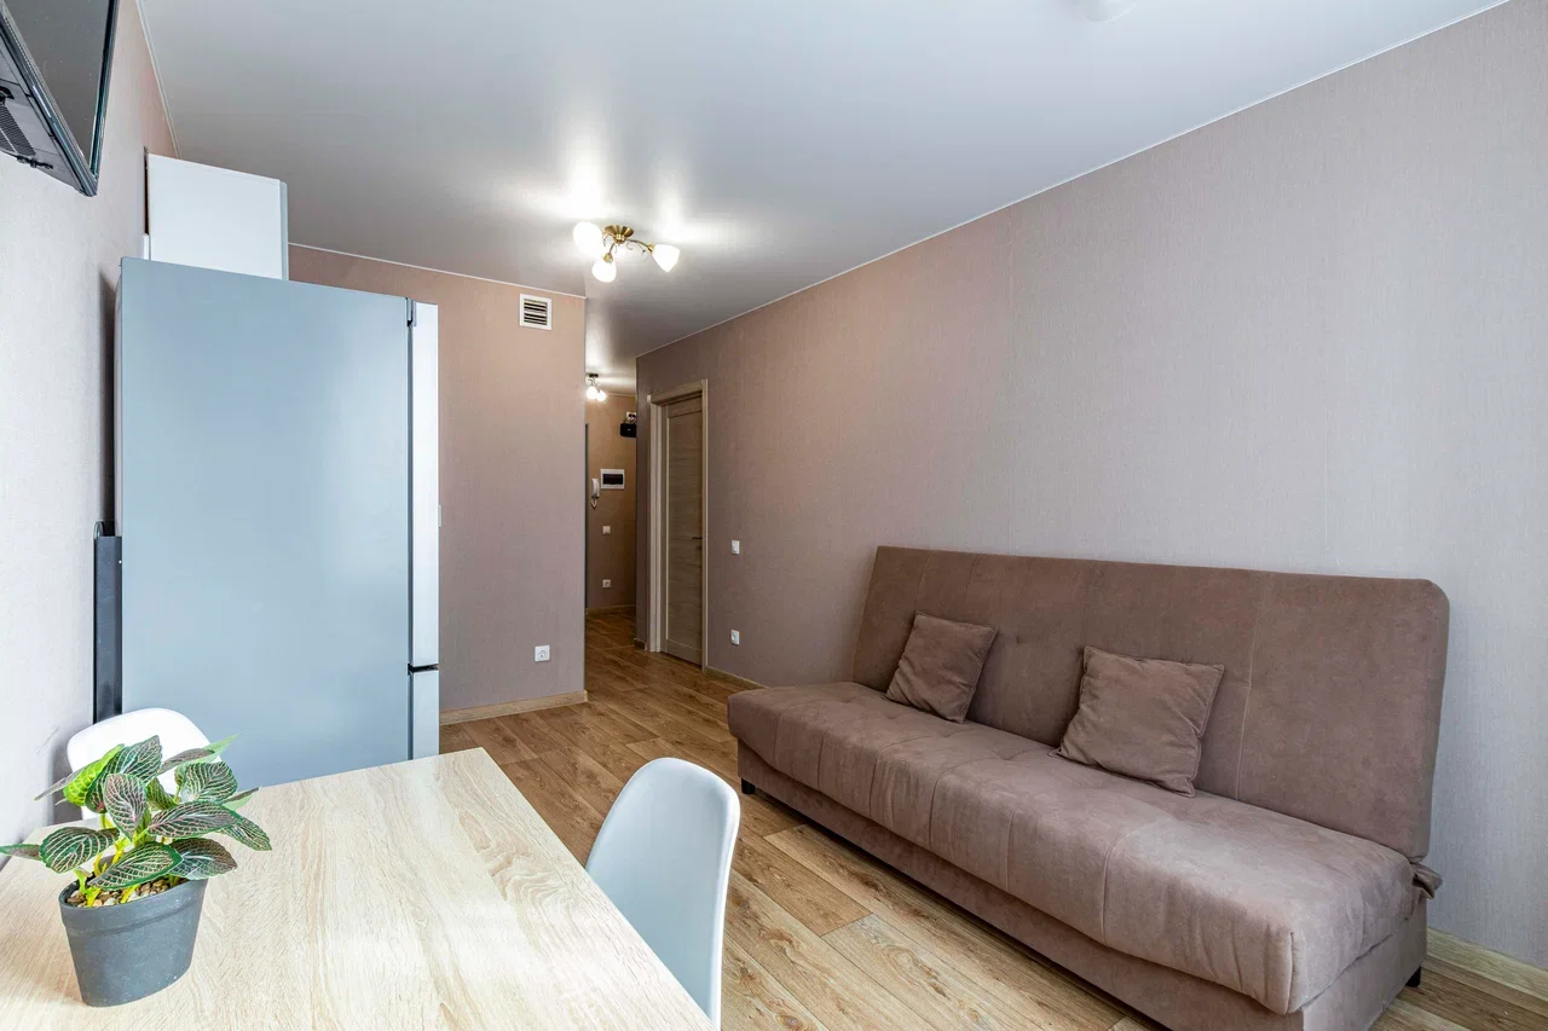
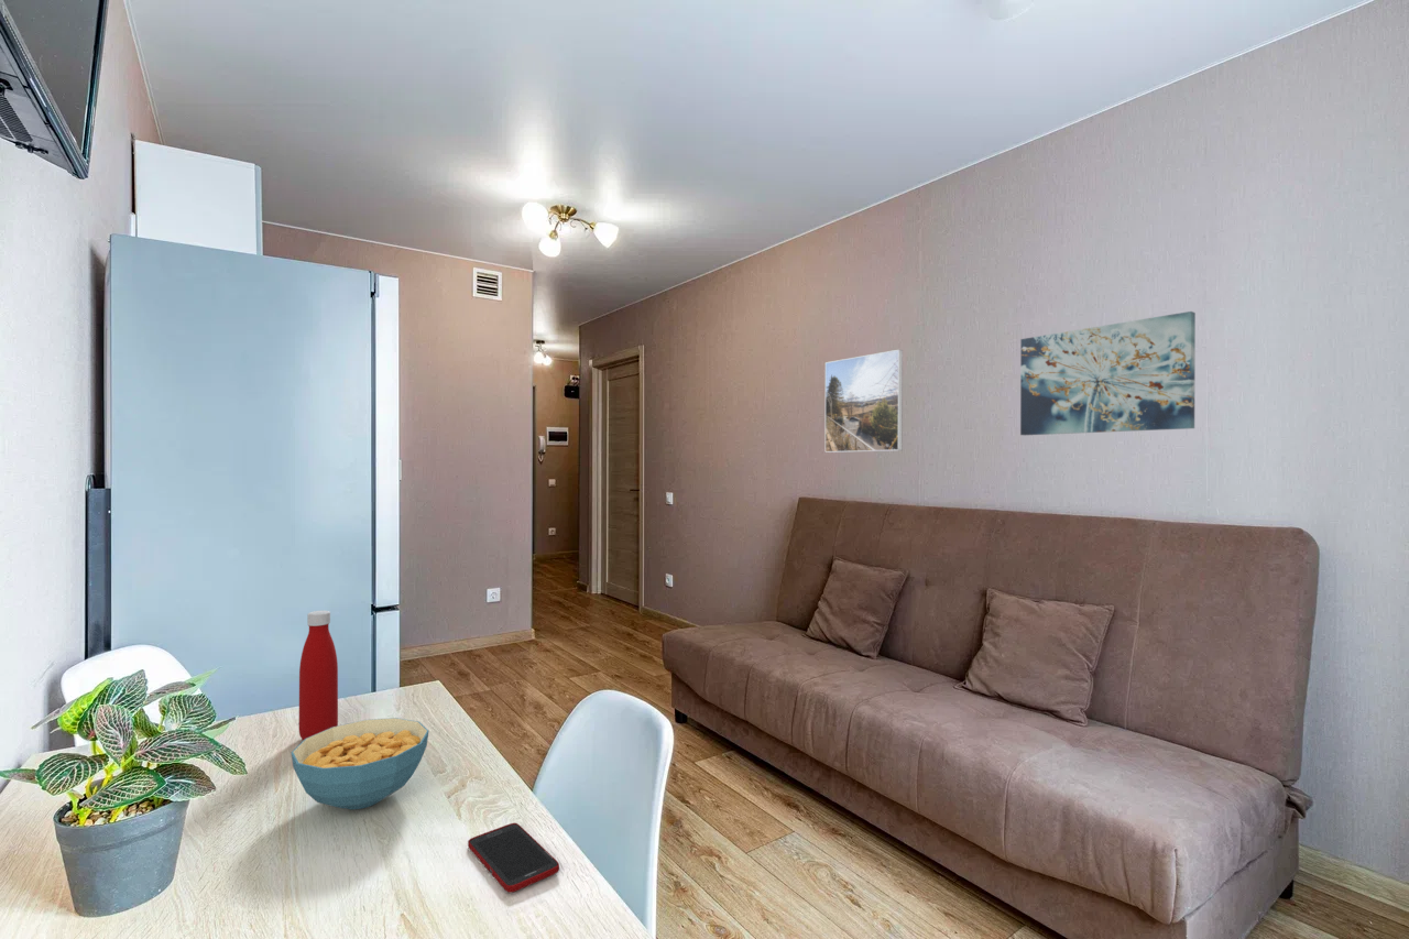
+ wall art [1019,310,1197,436]
+ cereal bowl [291,717,430,810]
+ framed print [824,349,904,454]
+ cell phone [467,822,560,894]
+ bottle [298,610,339,741]
